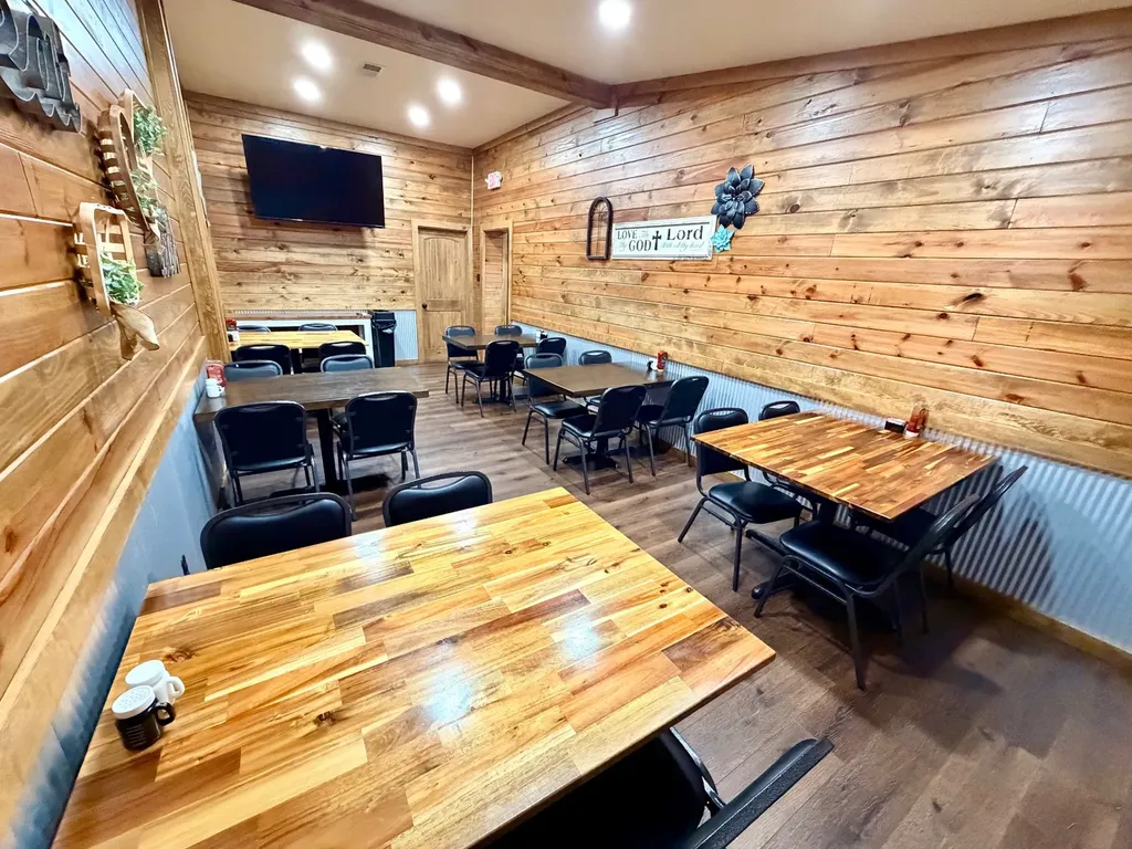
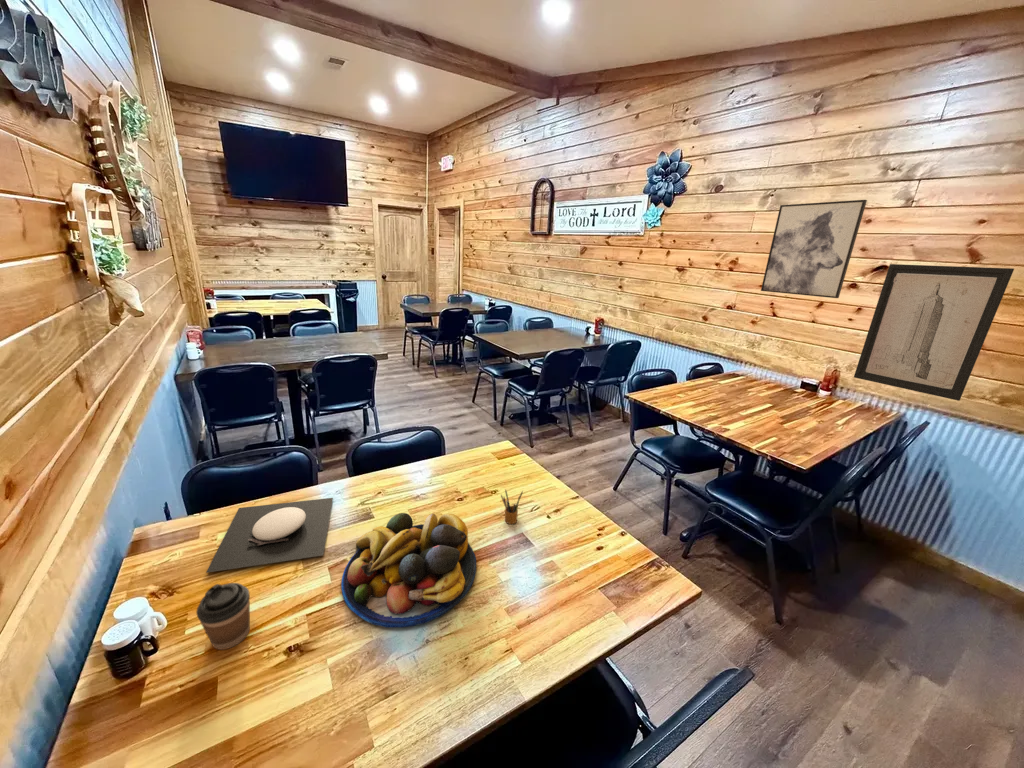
+ coffee cup [195,582,251,651]
+ fruit bowl [340,512,477,628]
+ pencil box [500,488,524,525]
+ plate [205,497,334,574]
+ wall art [760,199,868,299]
+ wall art [853,263,1015,402]
